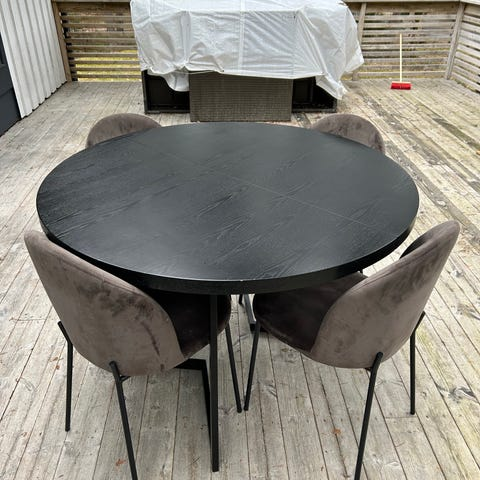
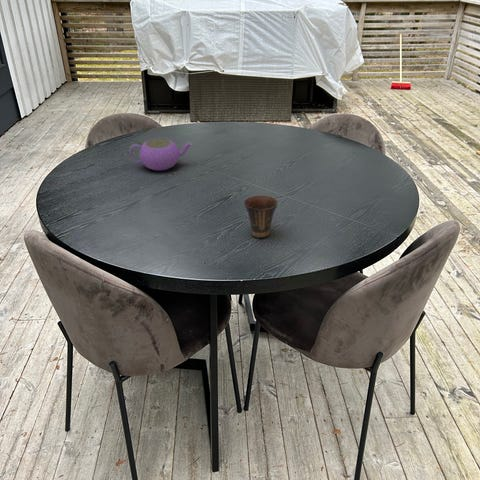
+ cup [243,195,279,238]
+ teapot [128,137,193,172]
